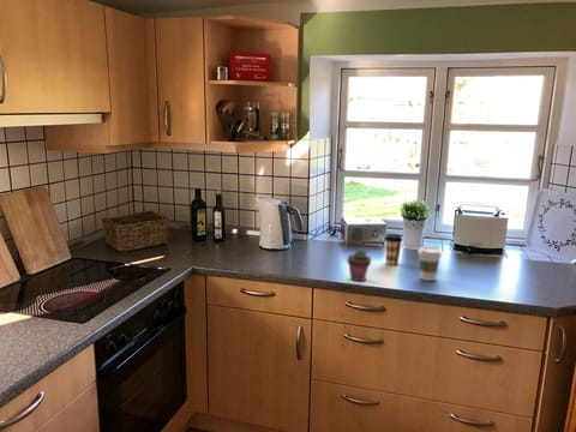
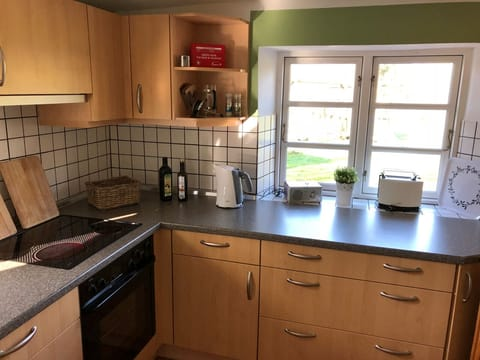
- potted succulent [346,247,372,282]
- coffee cup [383,233,404,266]
- coffee cup [416,245,443,282]
